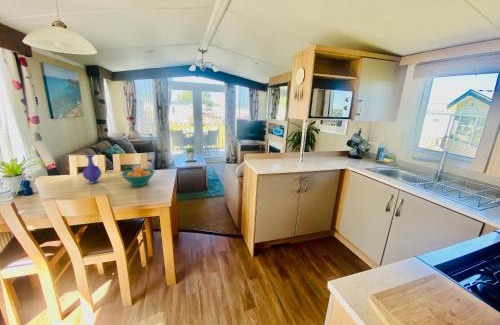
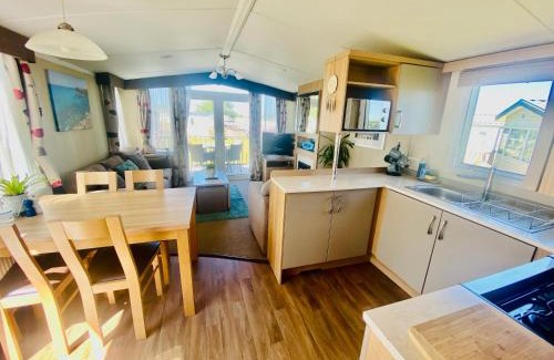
- fruit bowl [119,166,157,187]
- vase [81,153,102,184]
